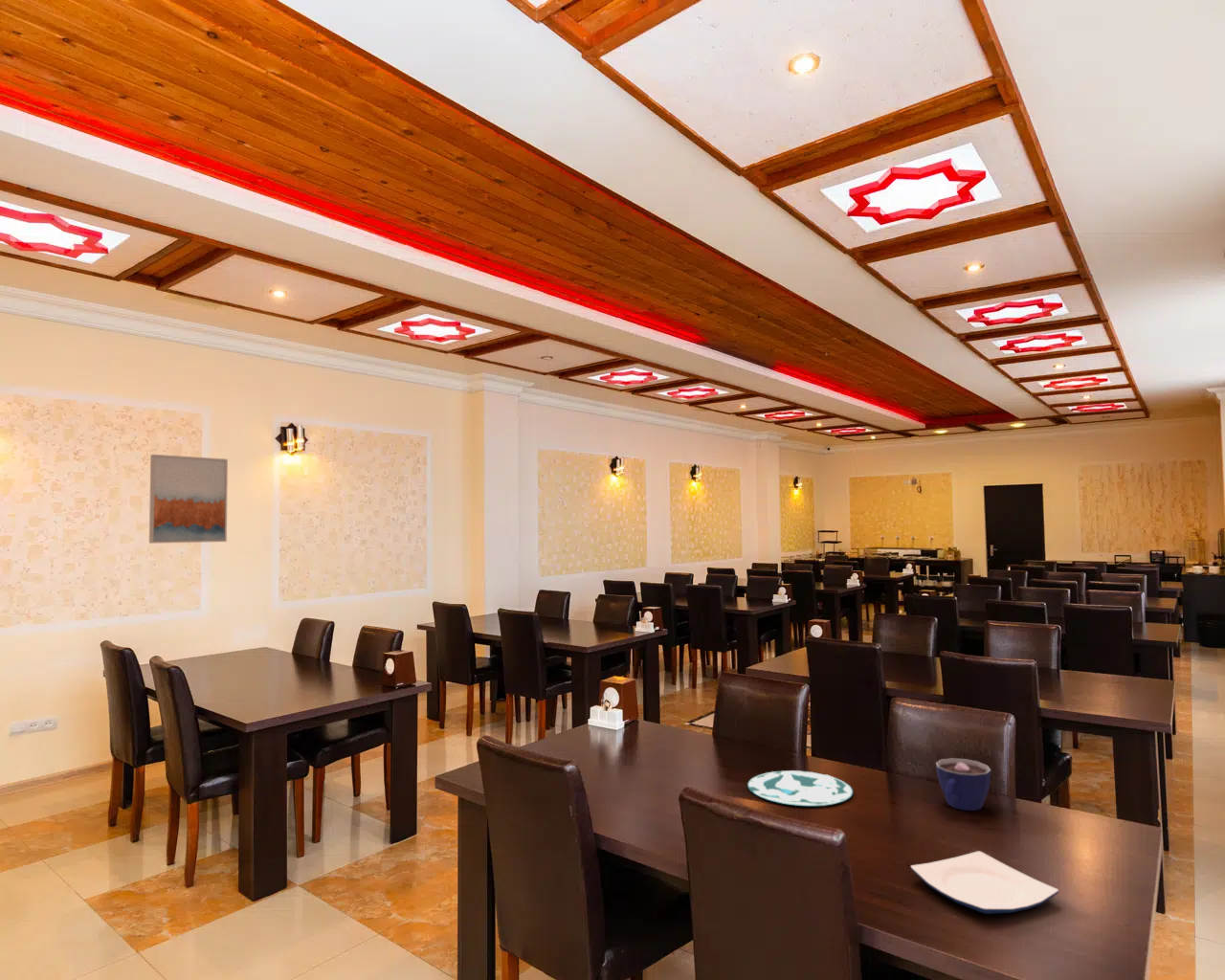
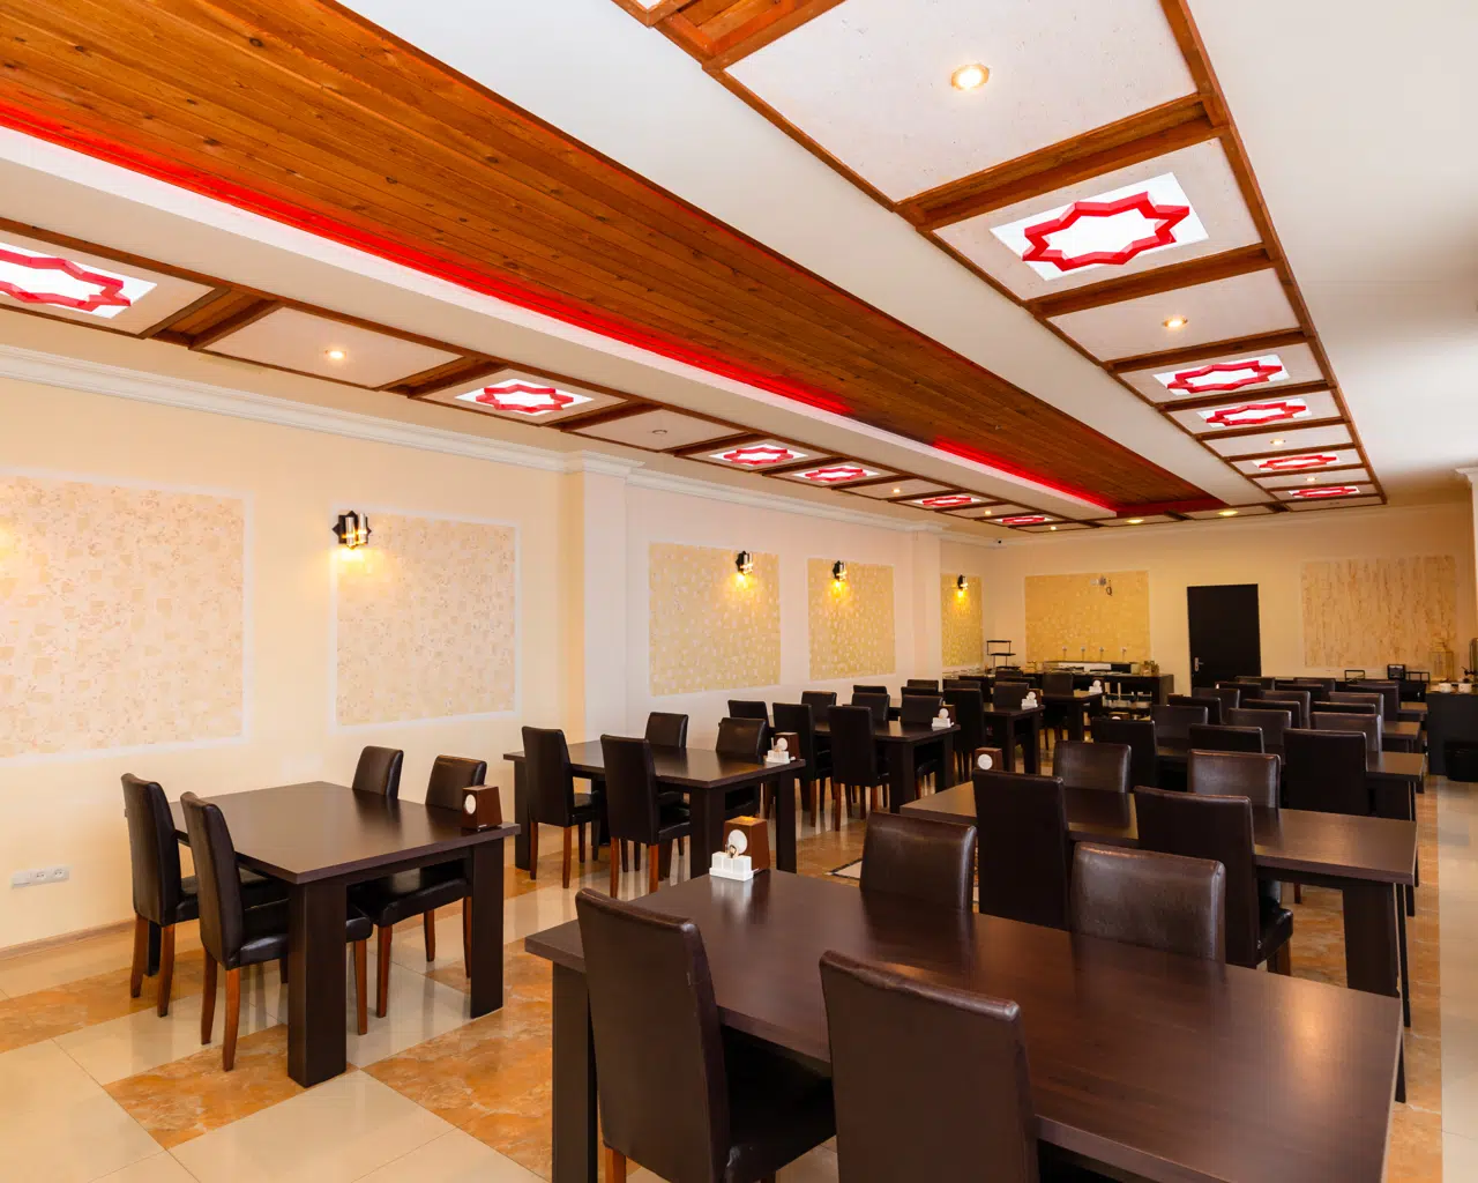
- plate [746,769,854,807]
- cup [935,757,991,812]
- plate [910,850,1059,915]
- wall art [148,454,229,545]
